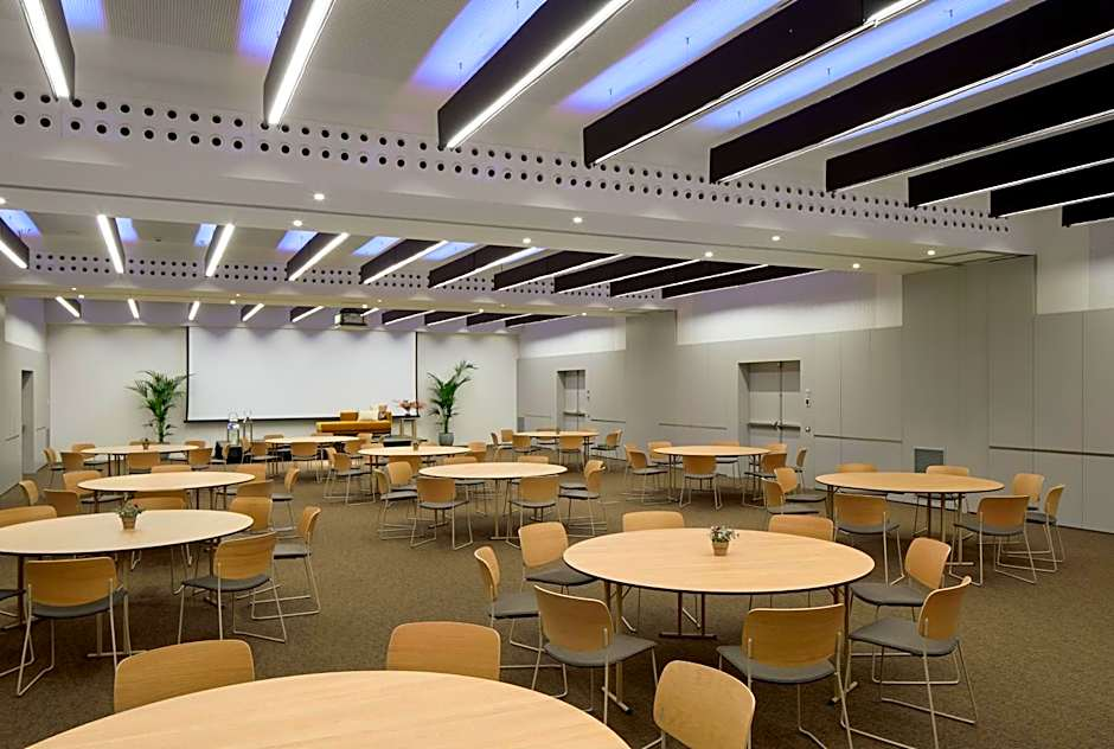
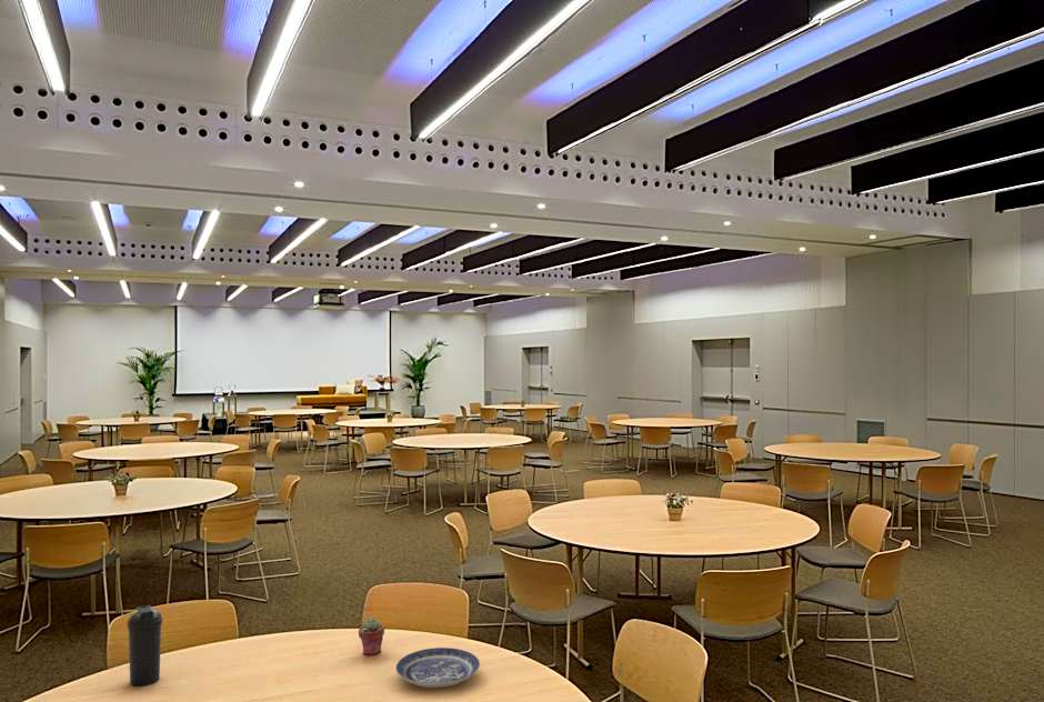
+ water bottle [127,604,163,688]
+ plate [395,646,481,689]
+ potted succulent [358,618,385,656]
